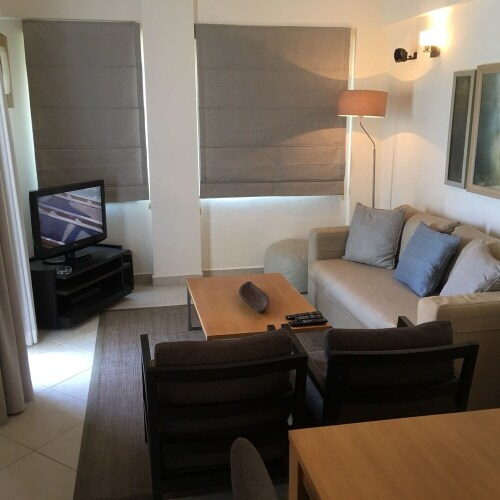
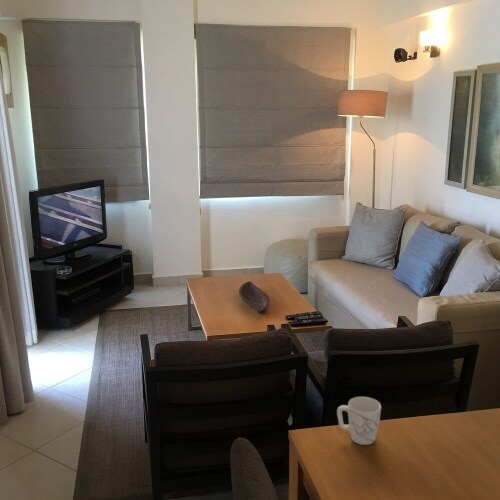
+ mug [336,396,382,446]
